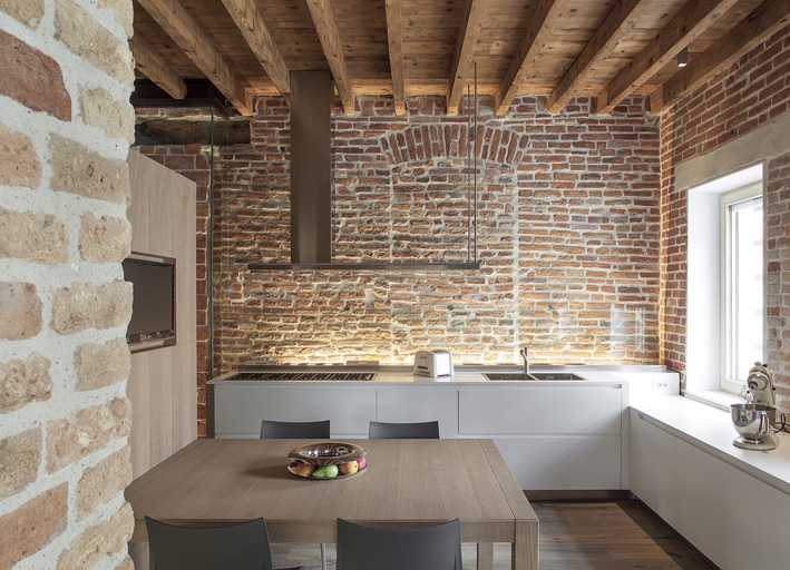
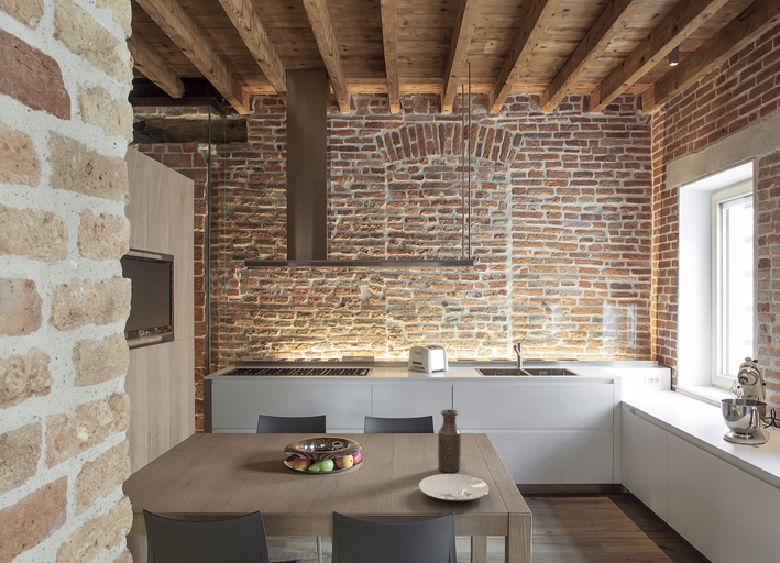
+ plate [418,473,491,503]
+ bottle [437,409,462,474]
